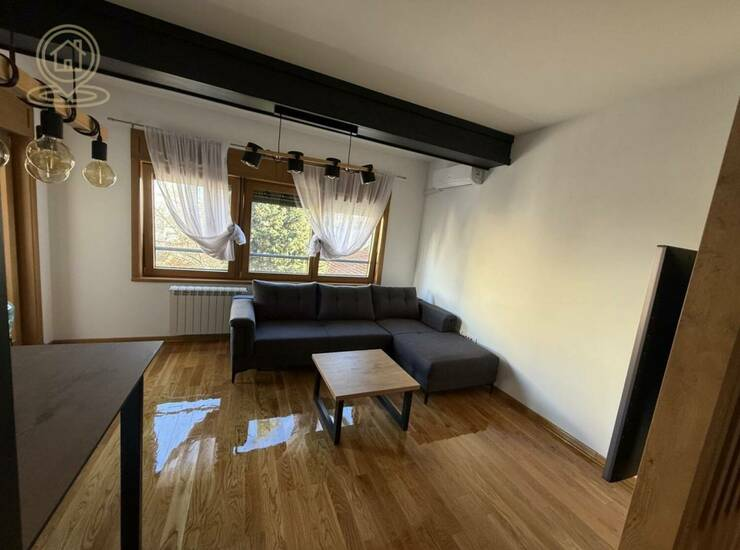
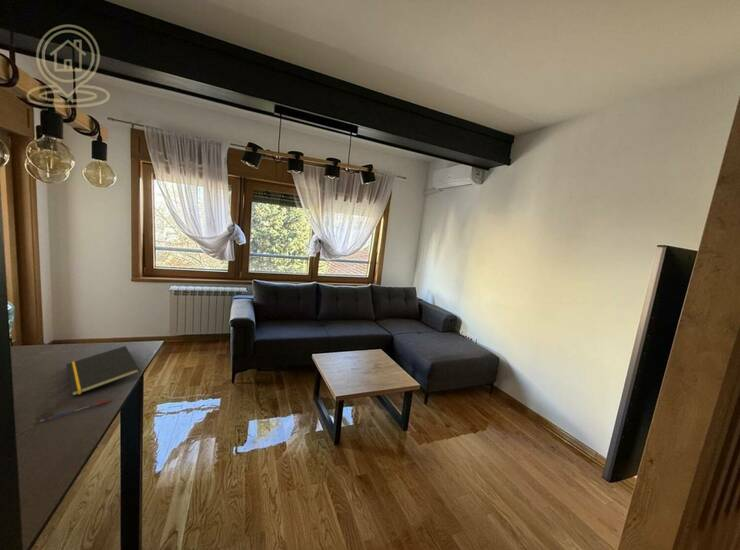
+ pen [39,398,110,423]
+ notepad [65,345,141,397]
